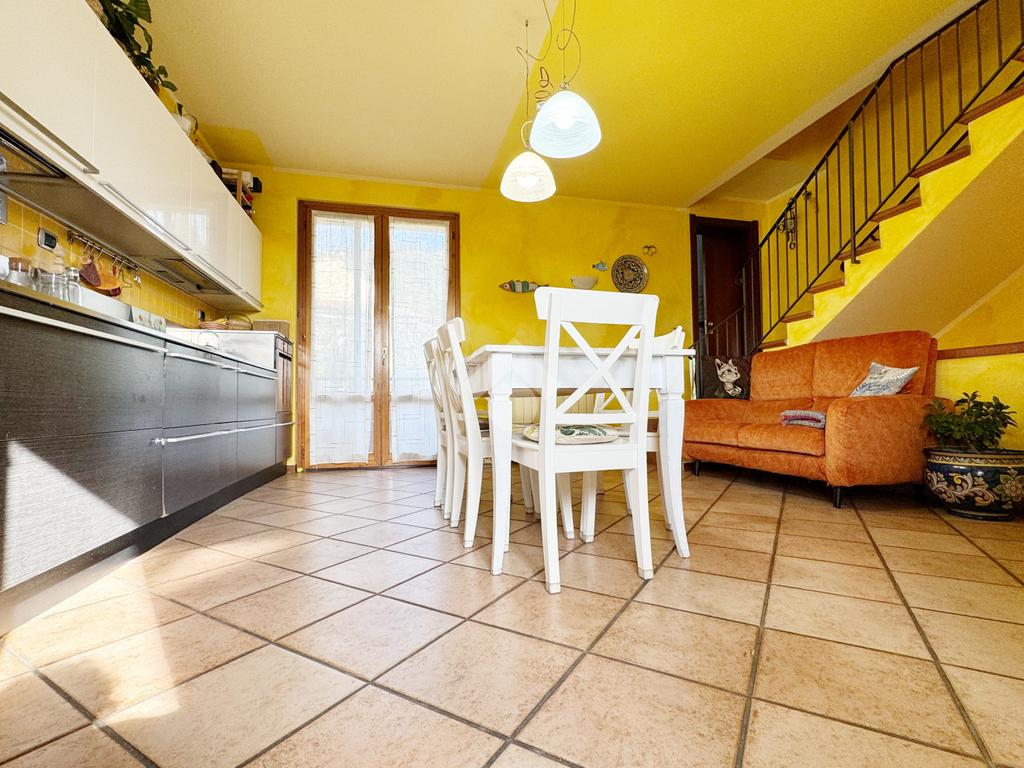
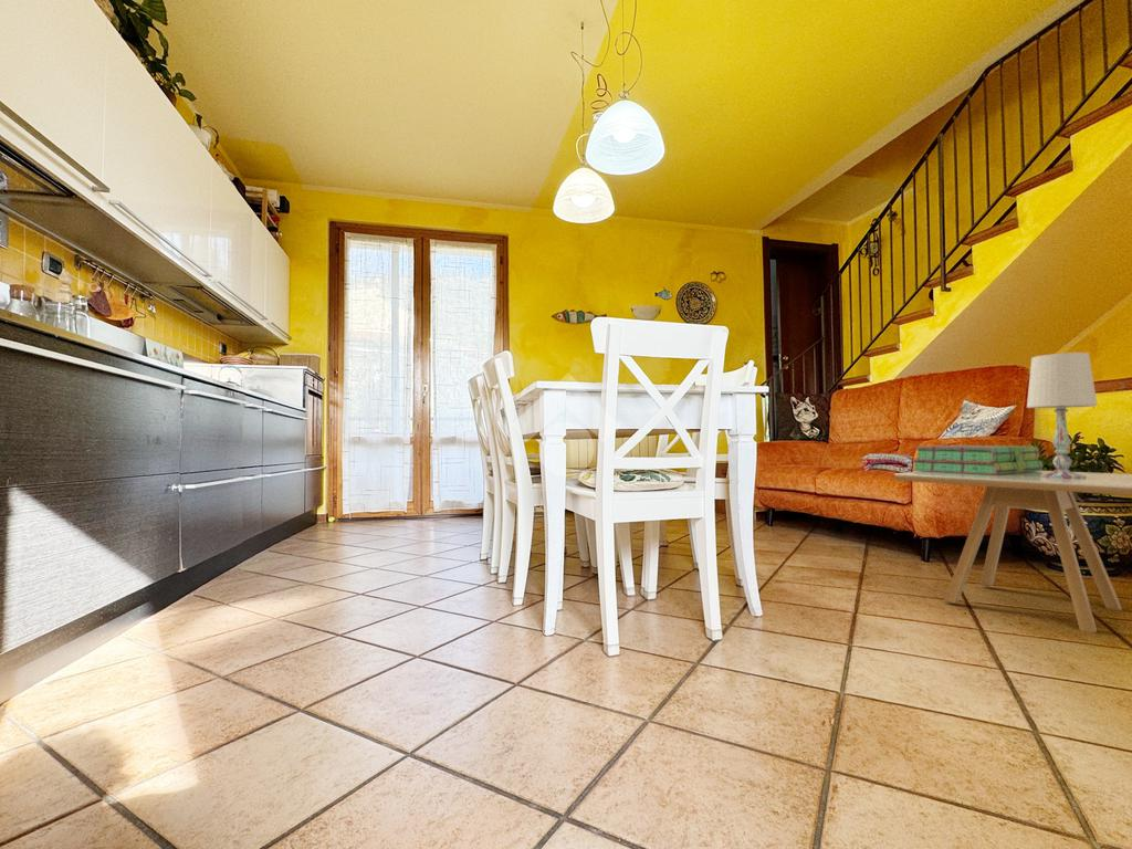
+ side table [893,470,1132,635]
+ stack of books [911,444,1044,474]
+ table lamp [1026,352,1099,479]
